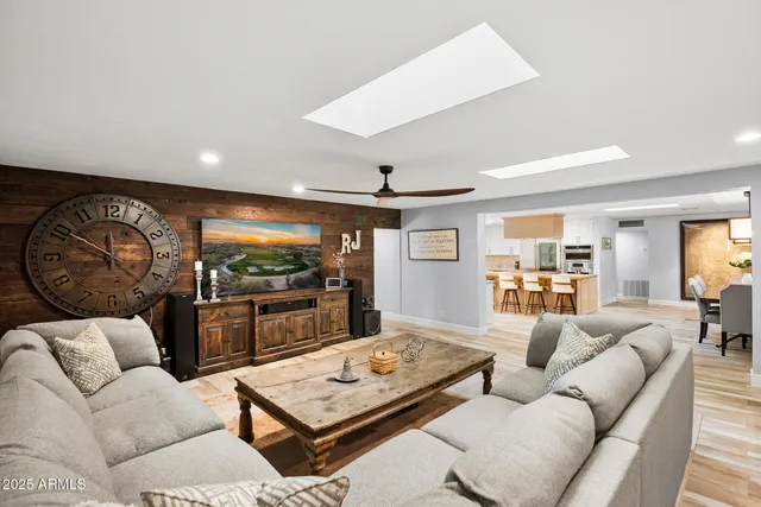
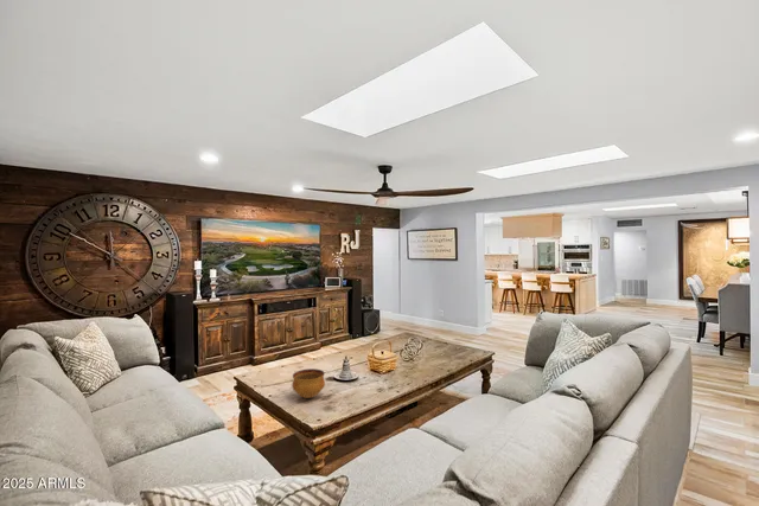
+ bowl [292,367,326,399]
